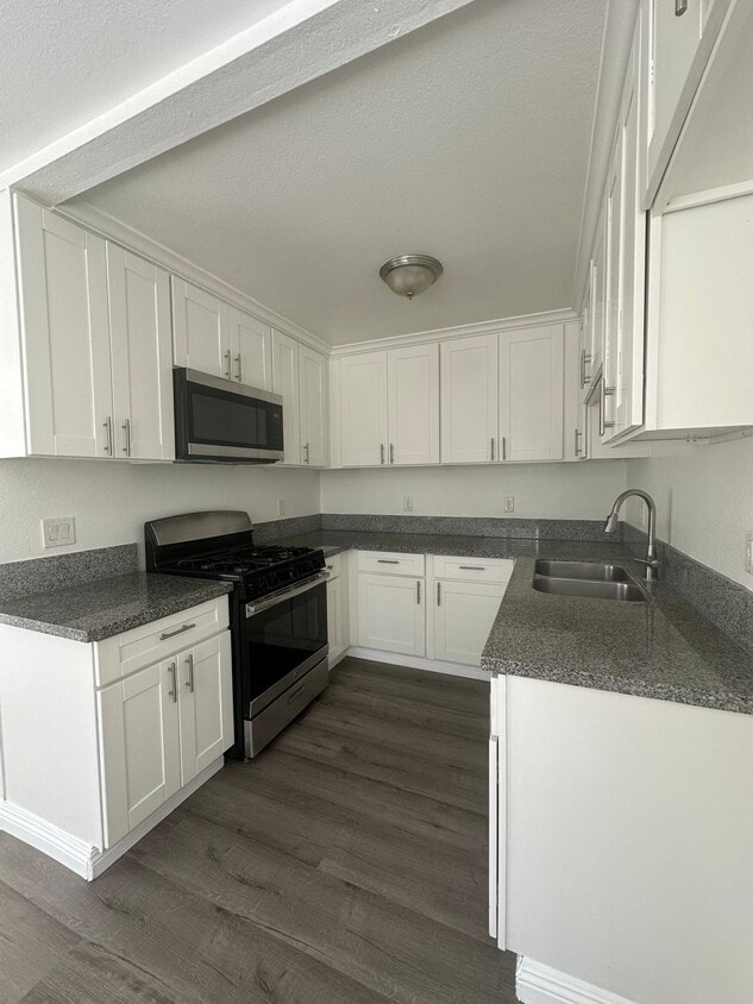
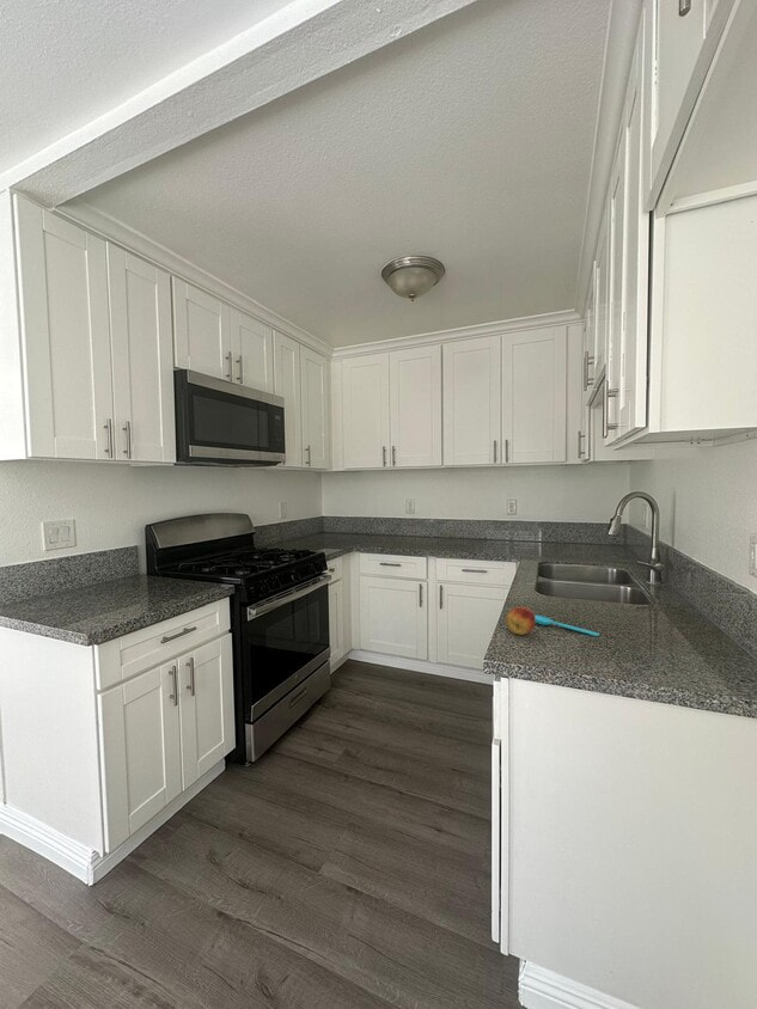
+ fruit [505,606,537,636]
+ spoon [535,614,600,637]
